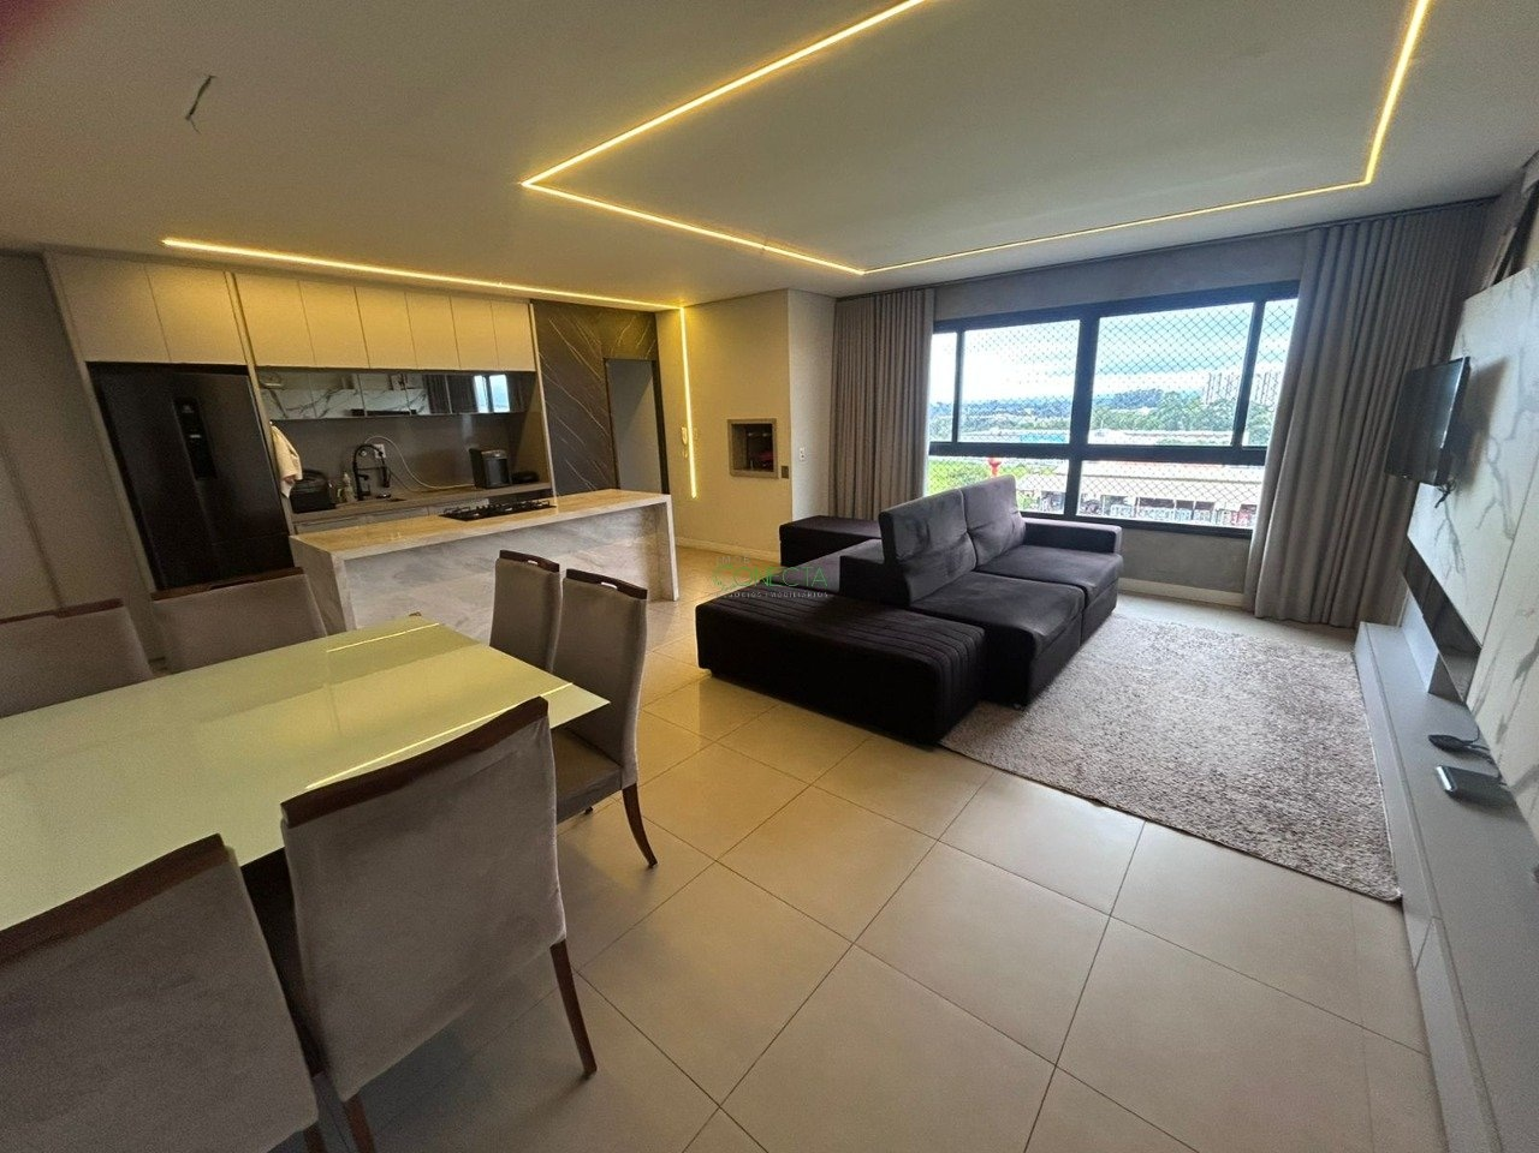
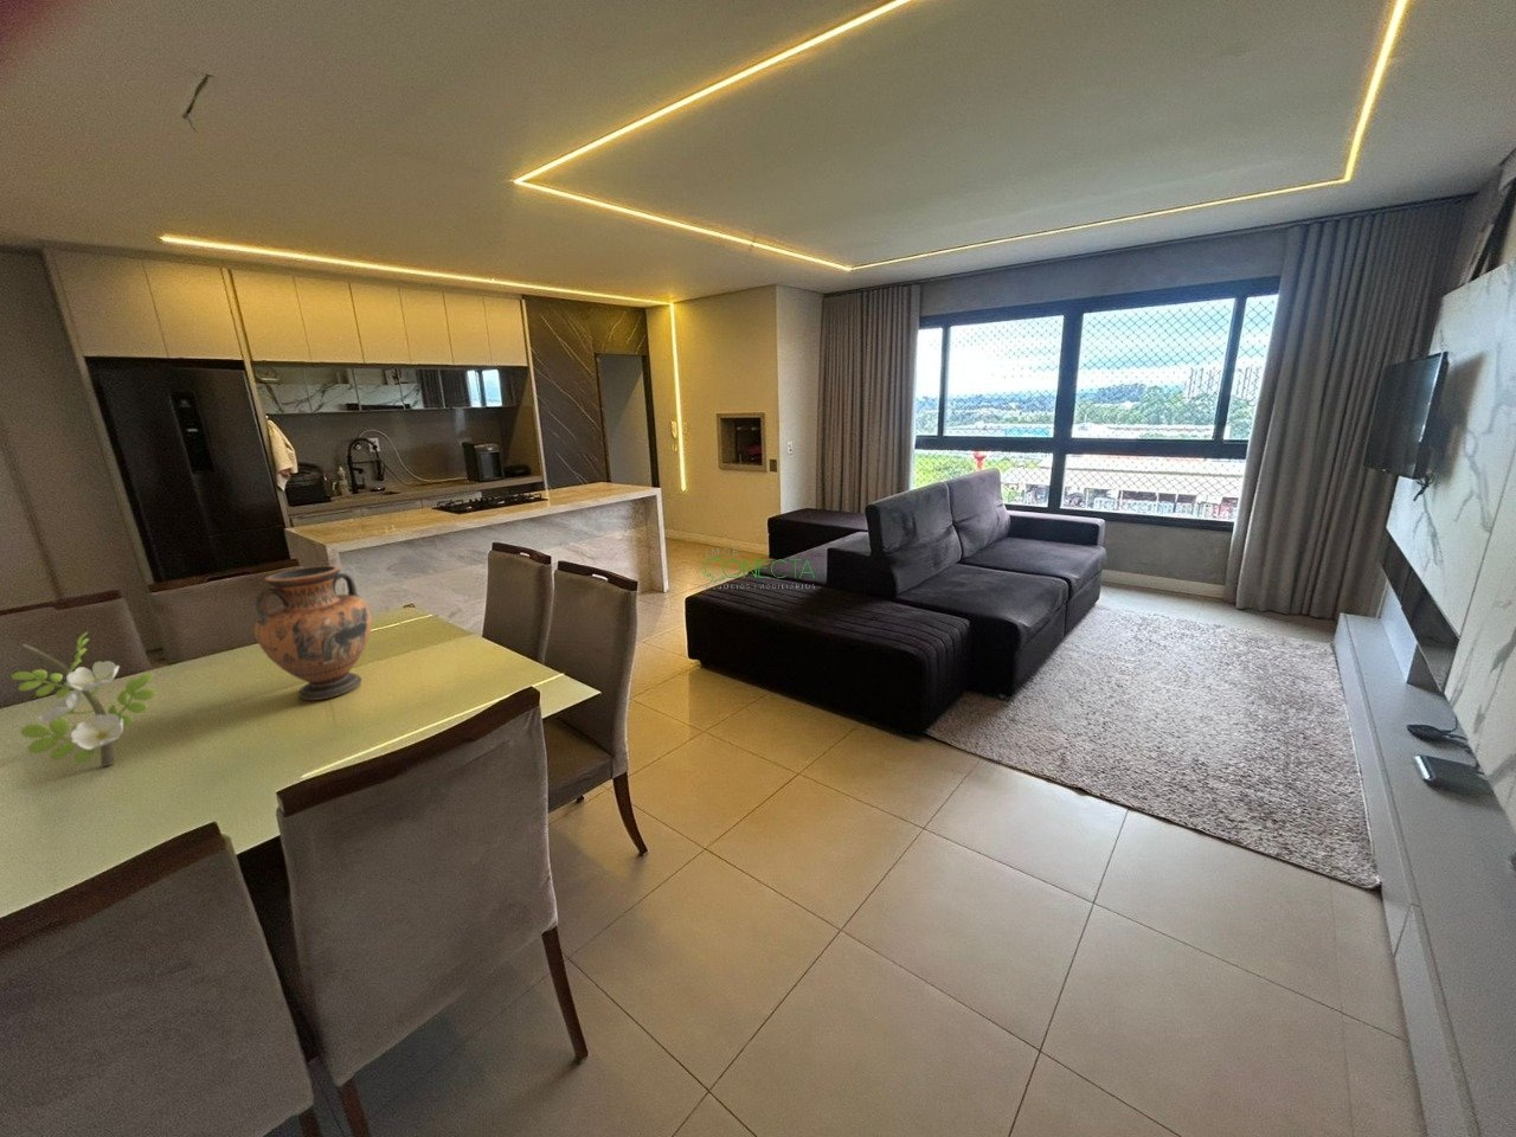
+ flower [10,632,158,768]
+ vase [253,565,374,701]
